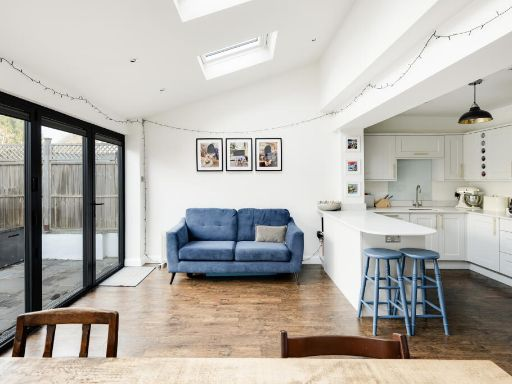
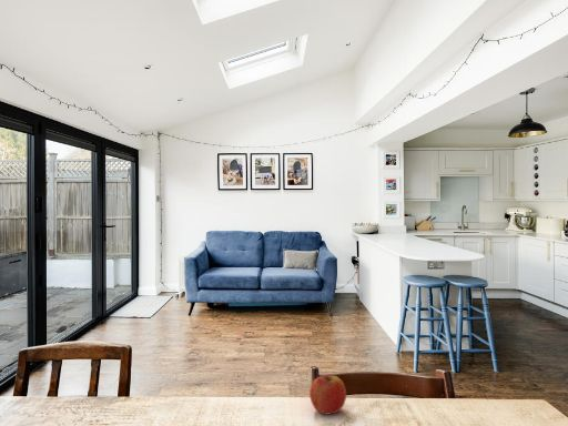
+ fruit [308,374,347,416]
